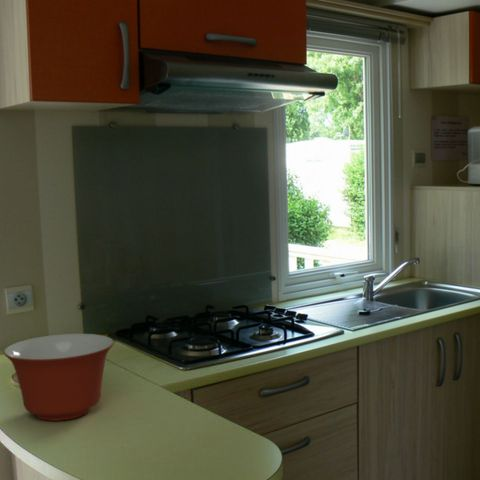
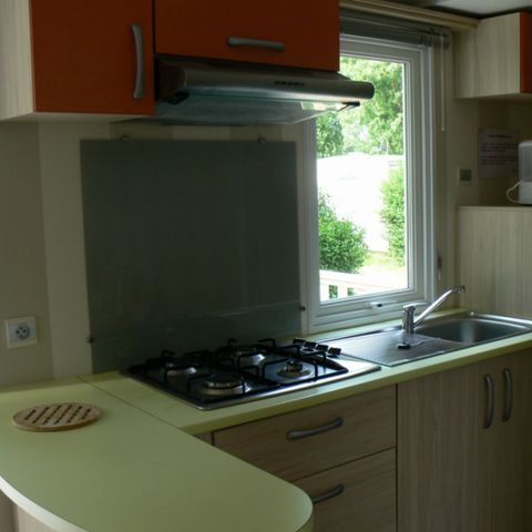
- mixing bowl [2,333,115,422]
